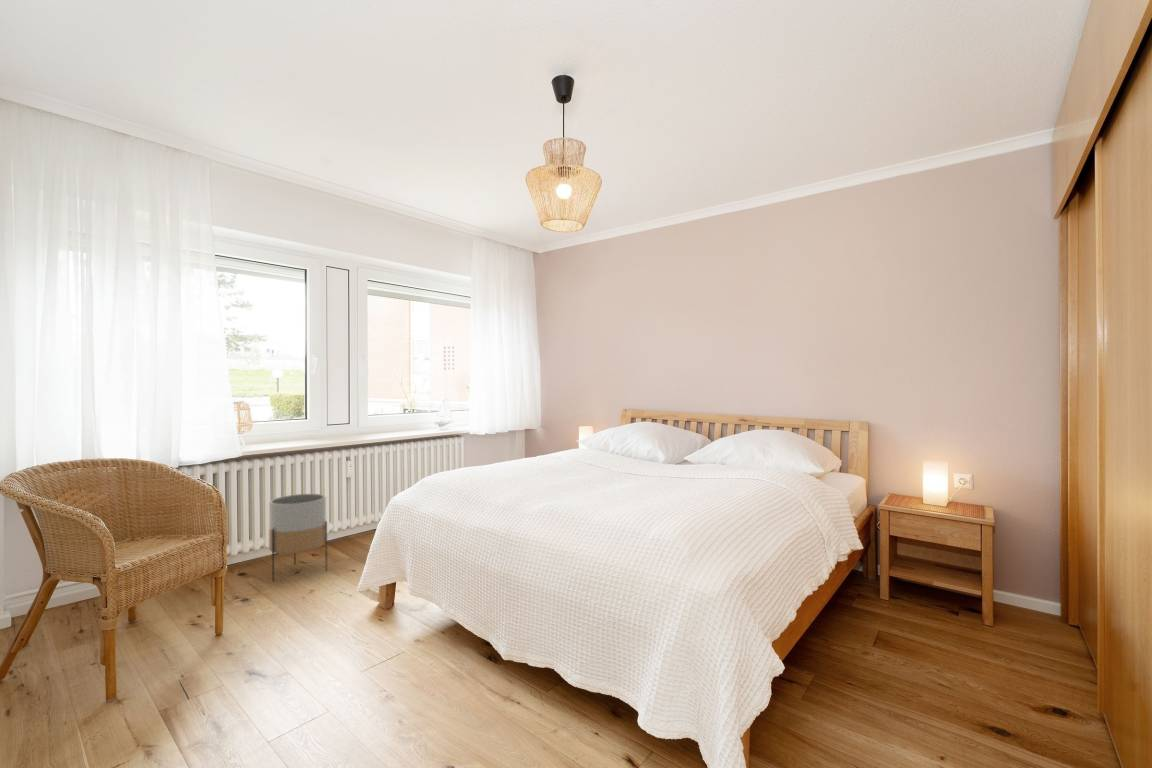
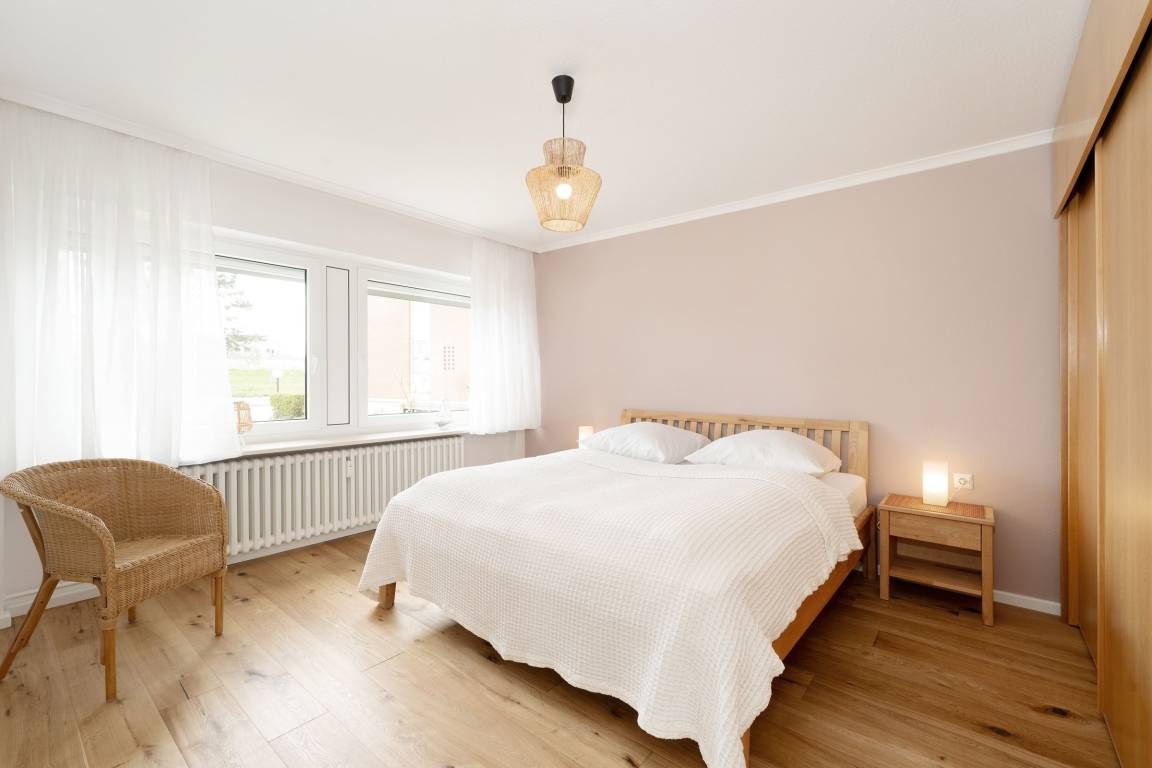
- planter [268,493,328,582]
